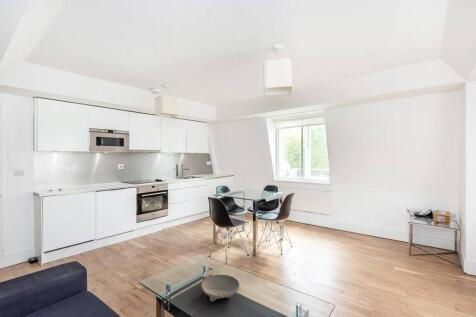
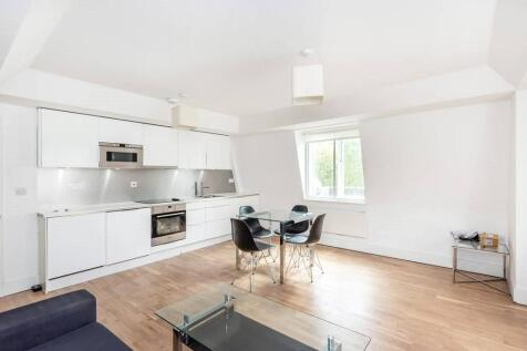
- bowl [200,274,241,302]
